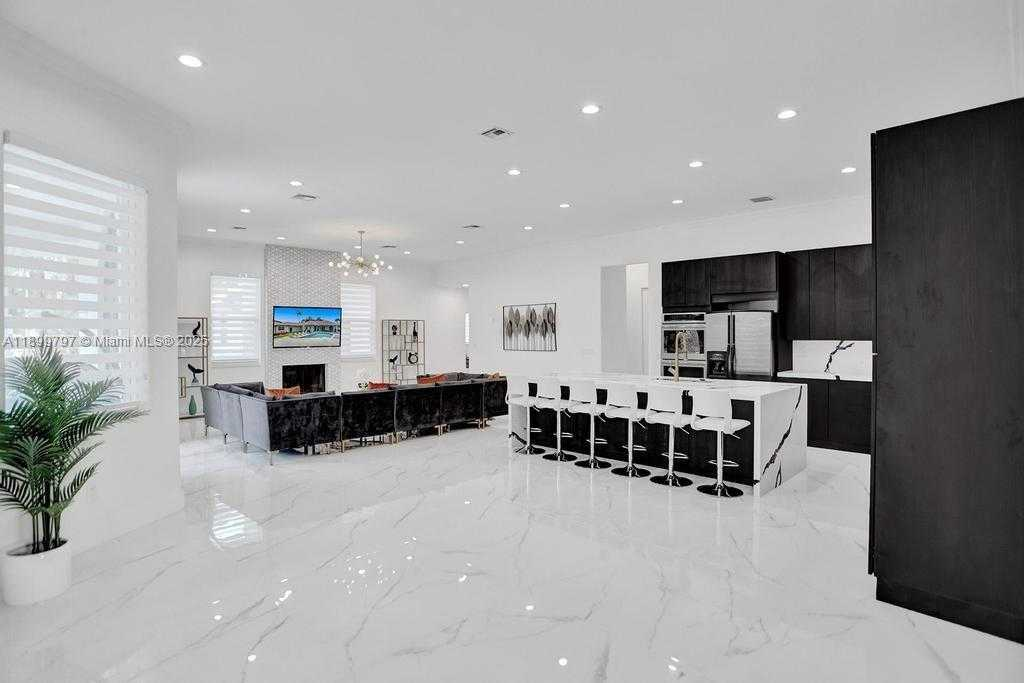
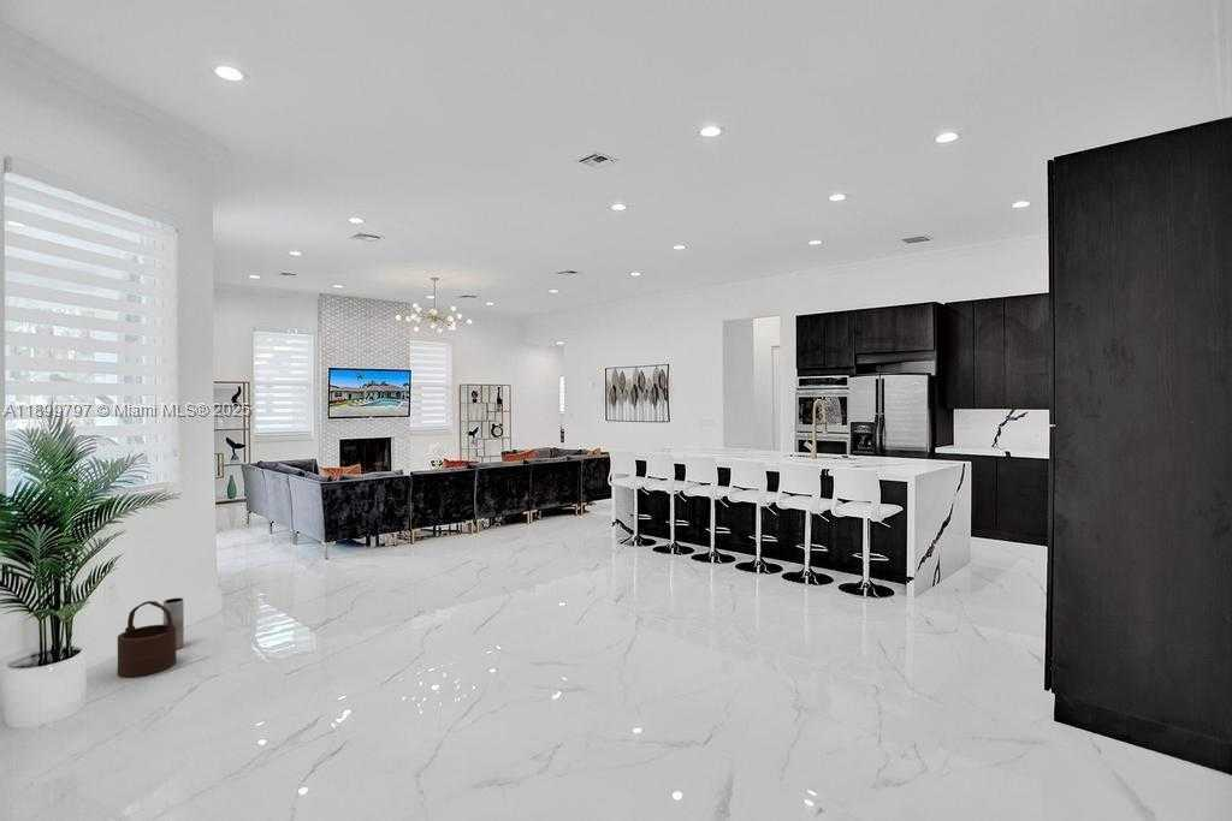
+ wooden bucket [117,600,177,678]
+ vase [162,596,185,650]
